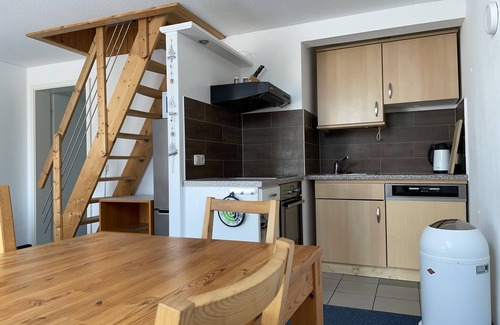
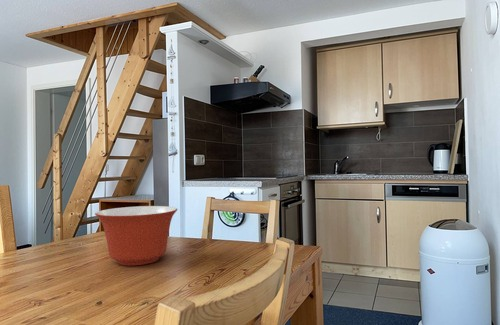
+ mixing bowl [94,205,178,267]
